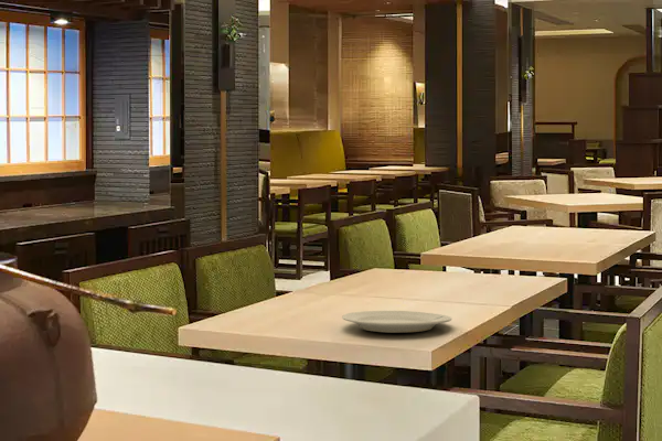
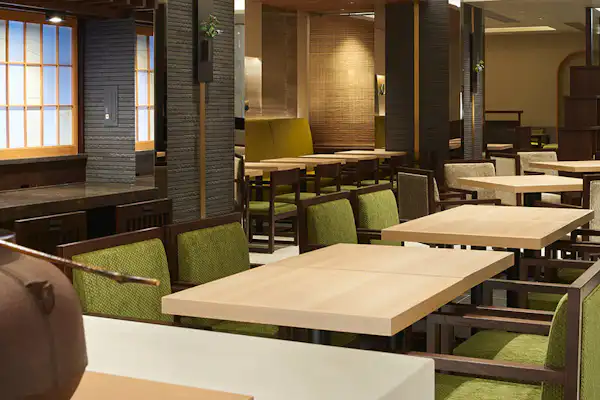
- chinaware [341,310,452,334]
